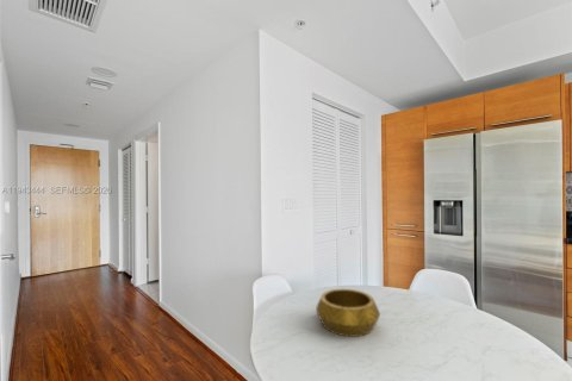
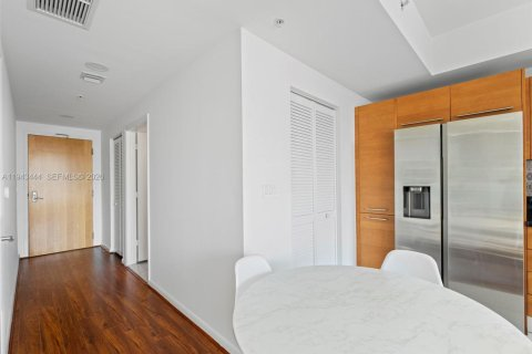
- decorative bowl [315,287,381,338]
